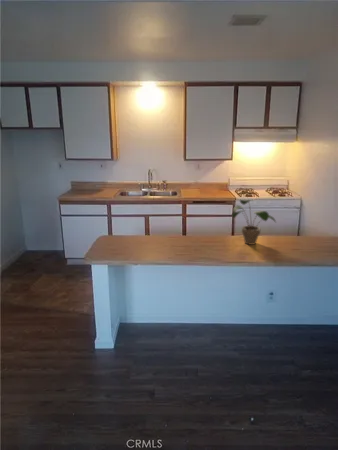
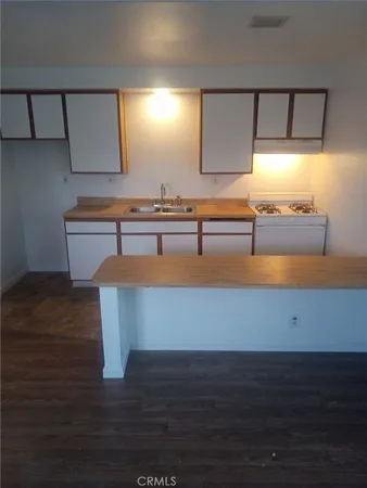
- potted plant [231,198,277,246]
